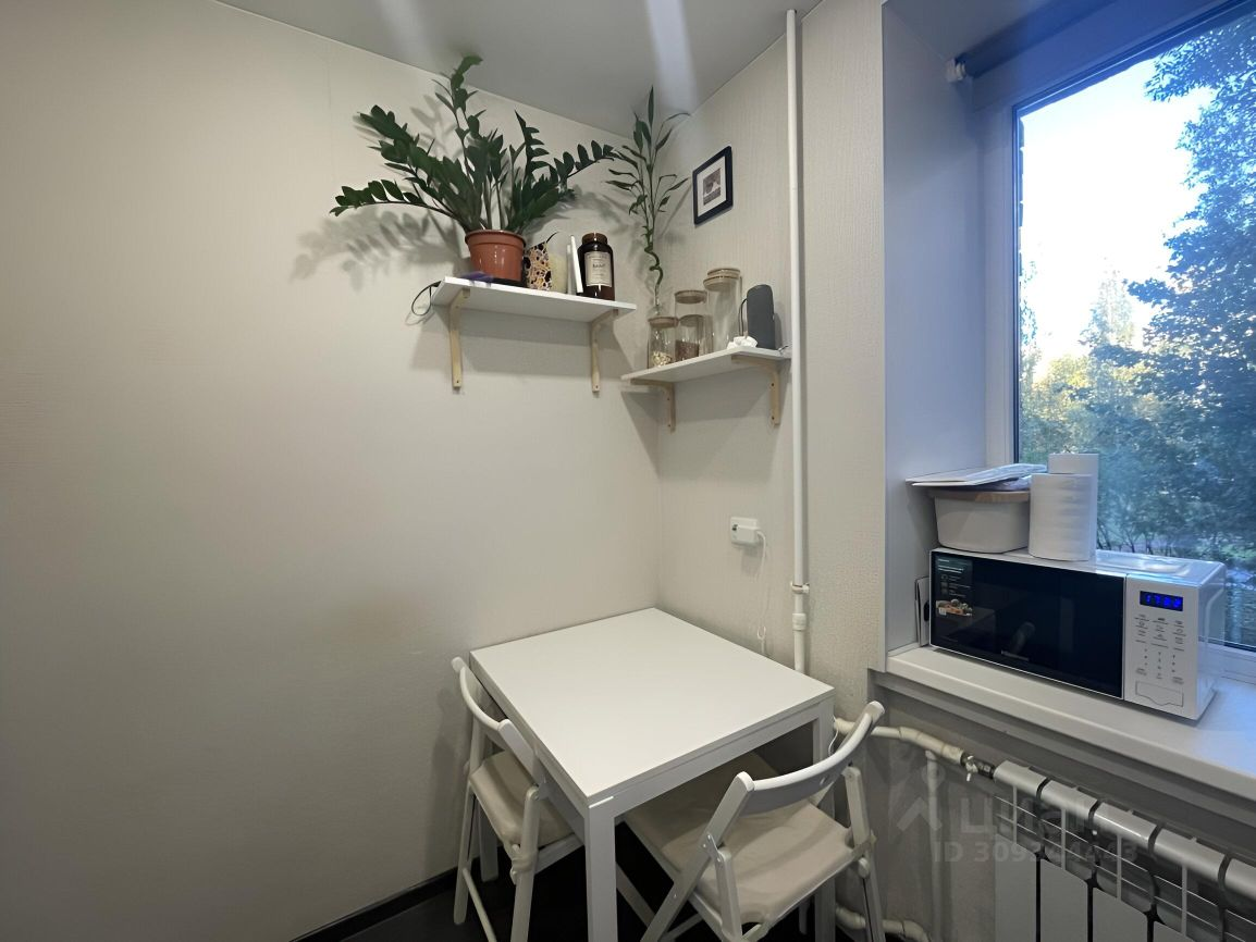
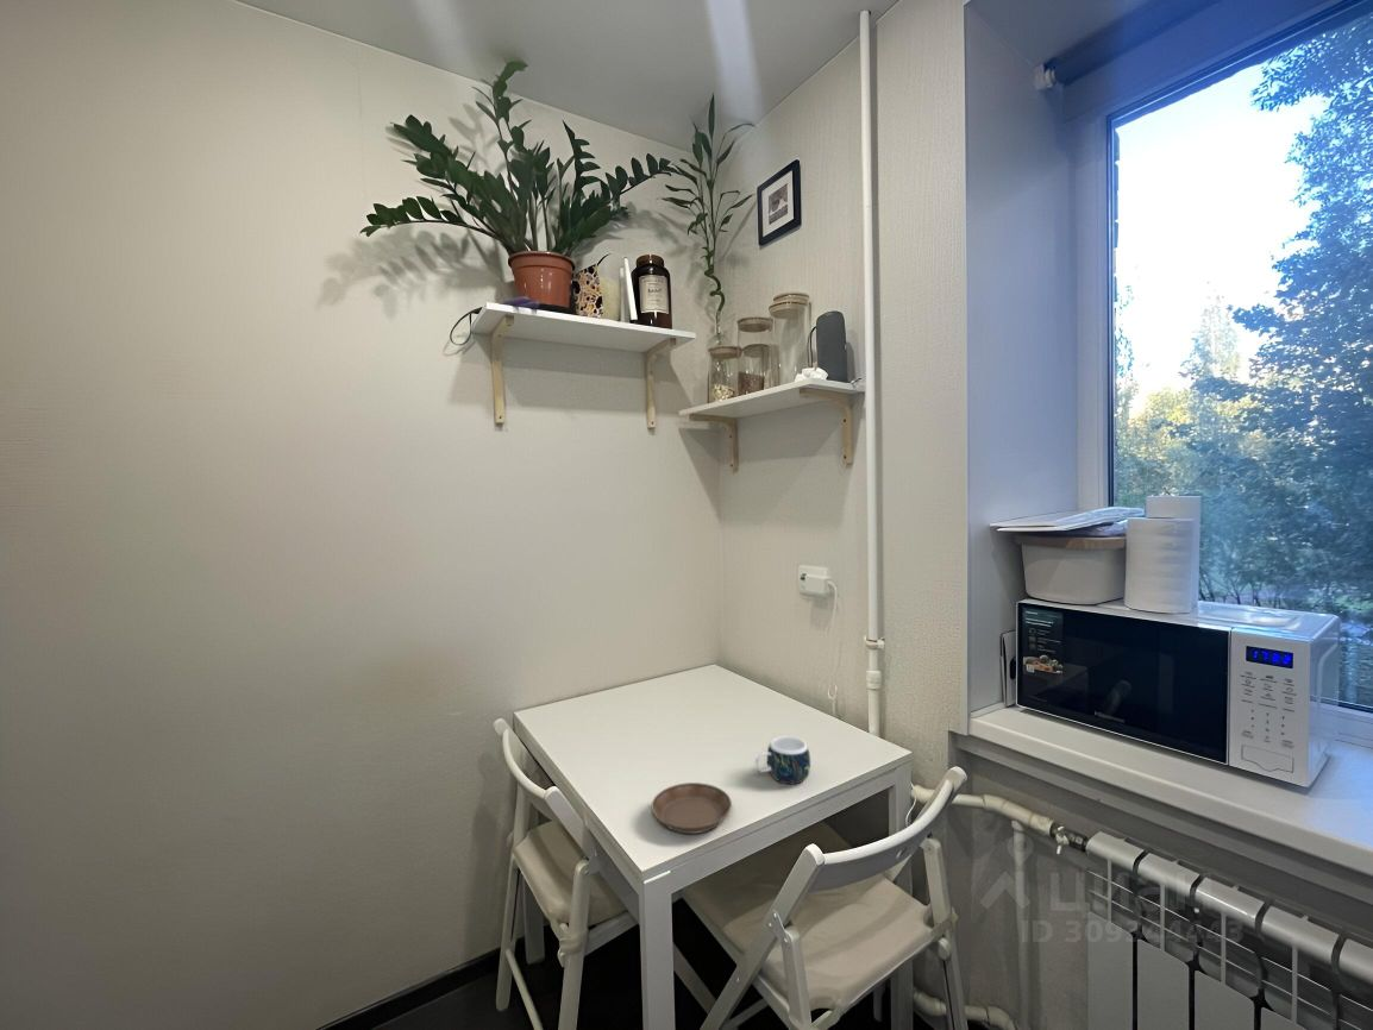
+ saucer [651,781,733,835]
+ mug [754,735,811,785]
